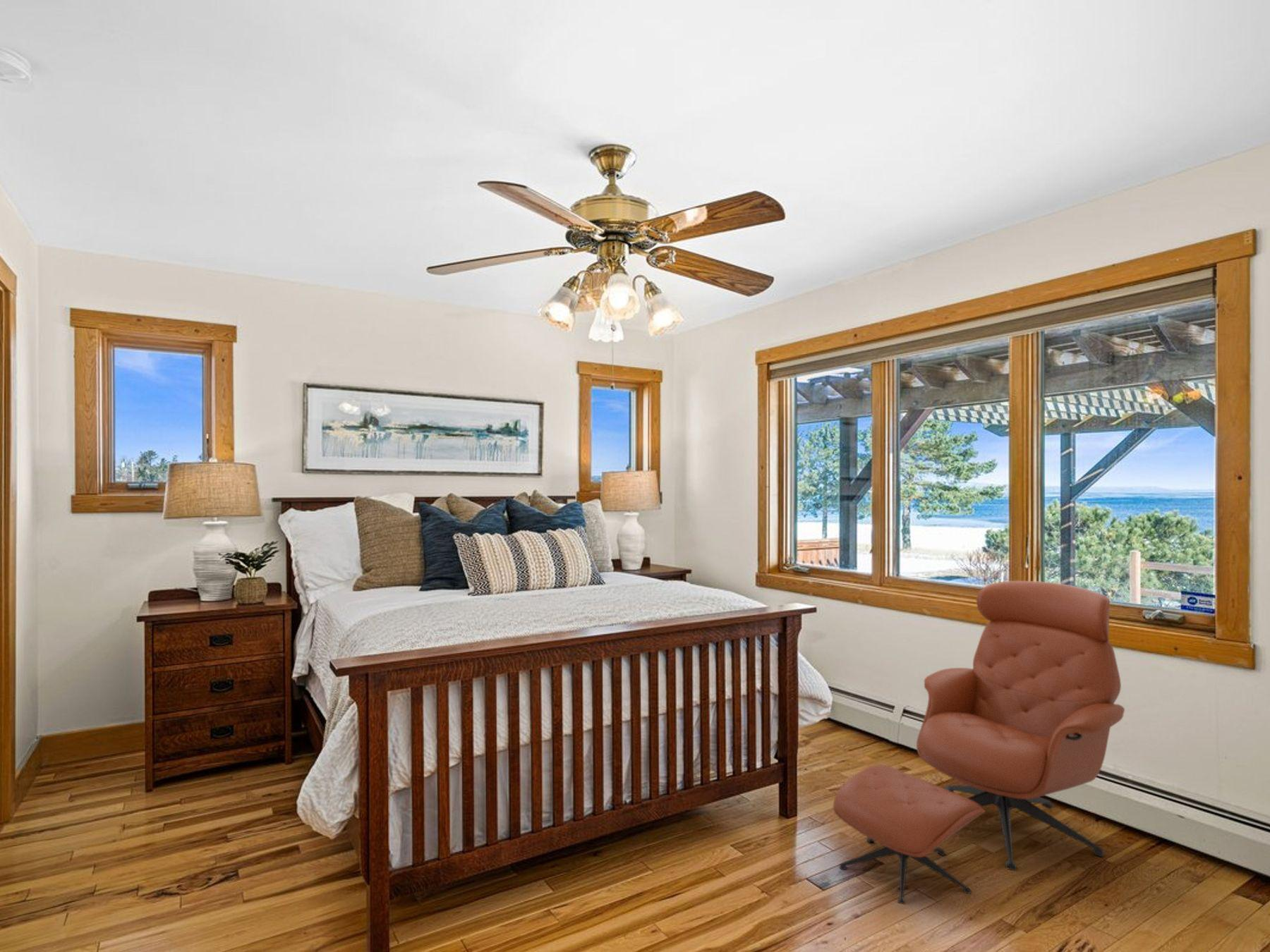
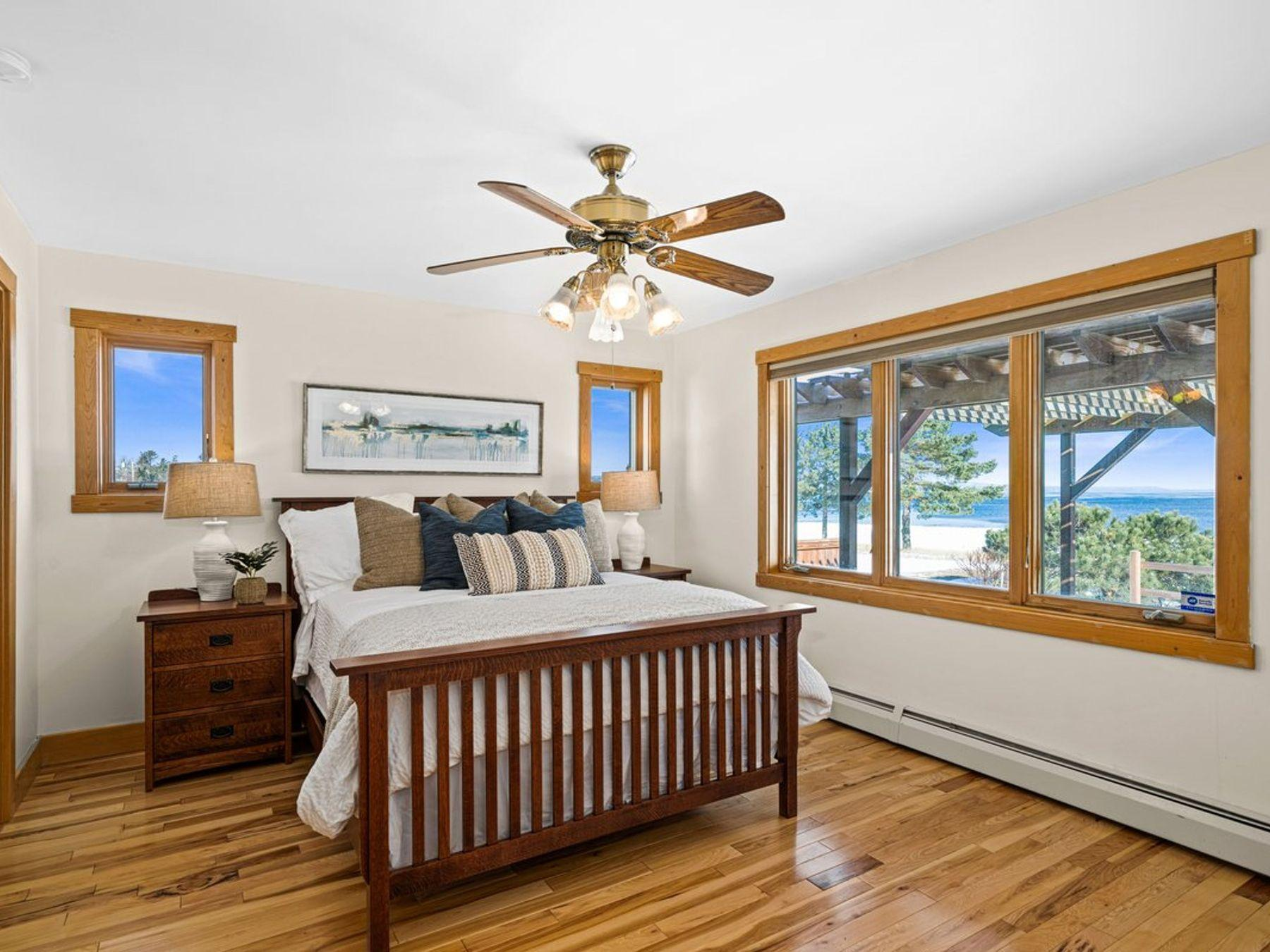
- lounge chair [833,580,1125,905]
